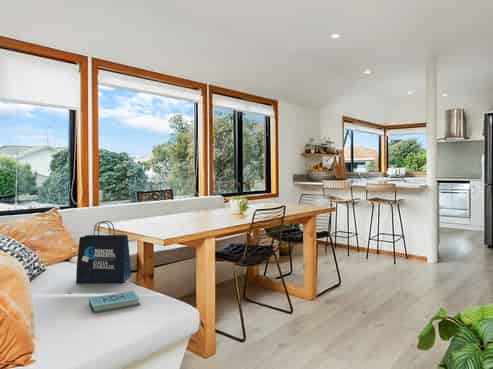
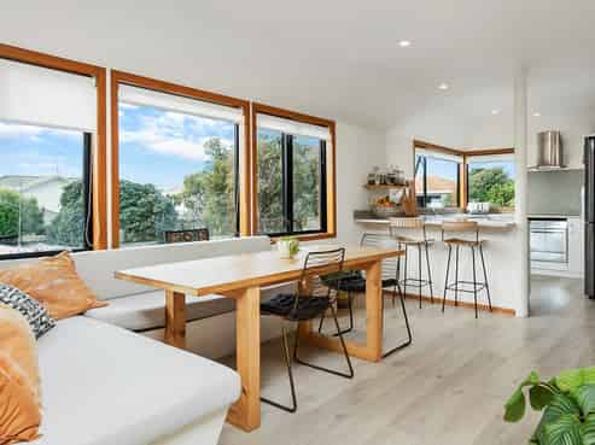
- book [88,290,141,314]
- tote bag [75,220,132,284]
